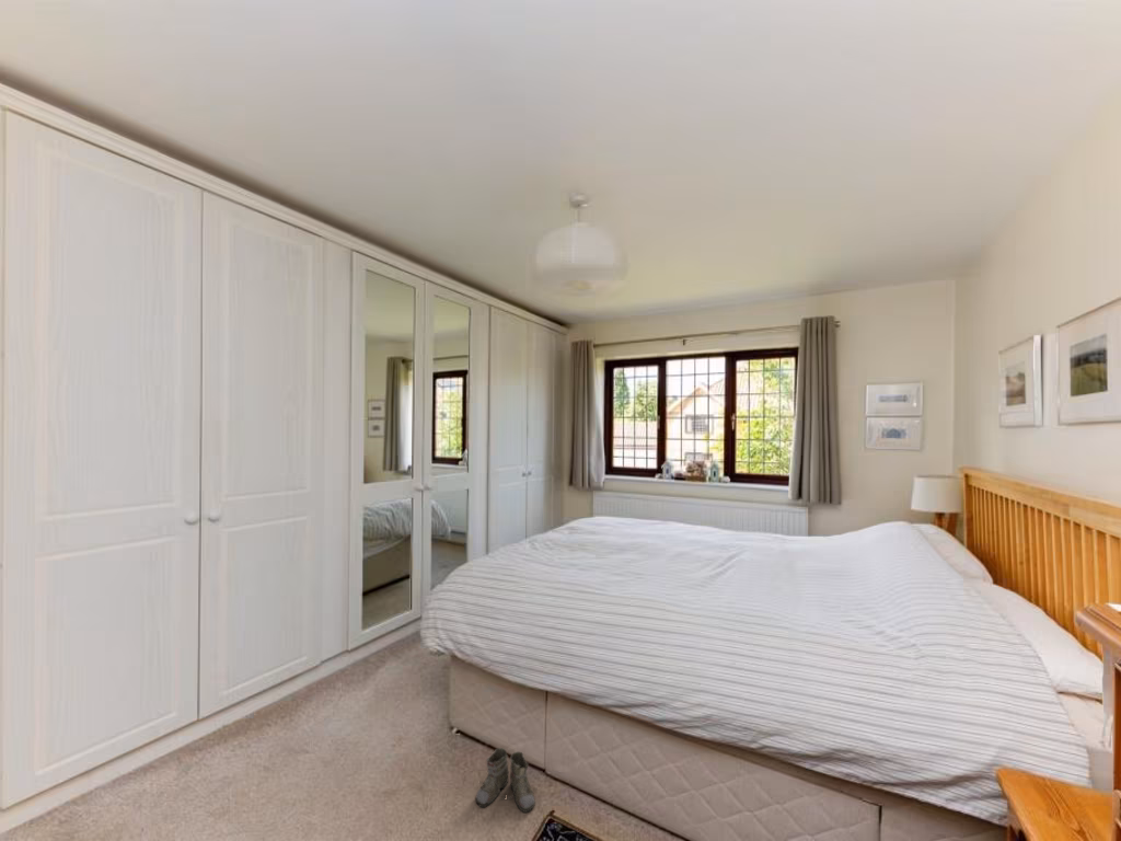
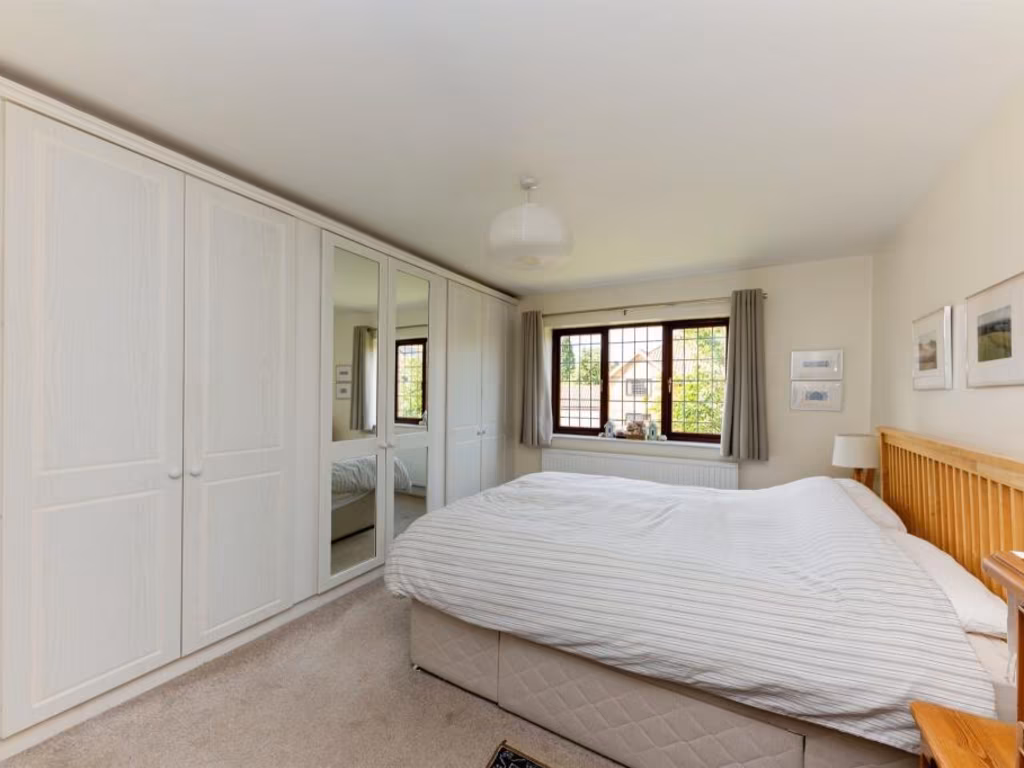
- boots [475,747,536,814]
